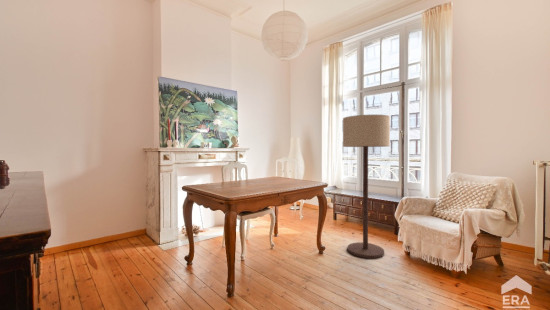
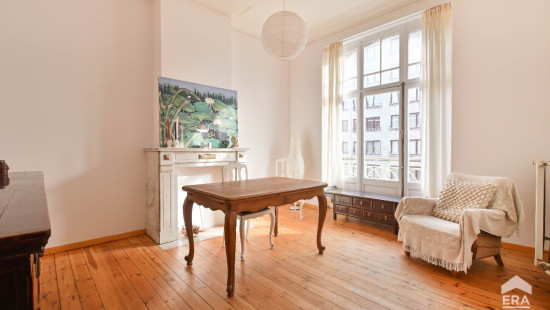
- floor lamp [342,114,391,259]
